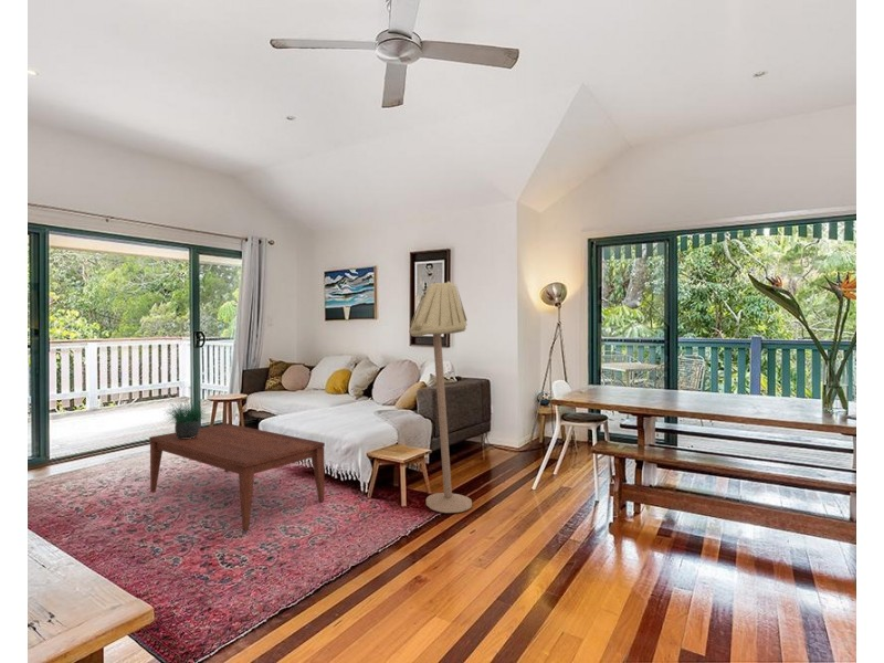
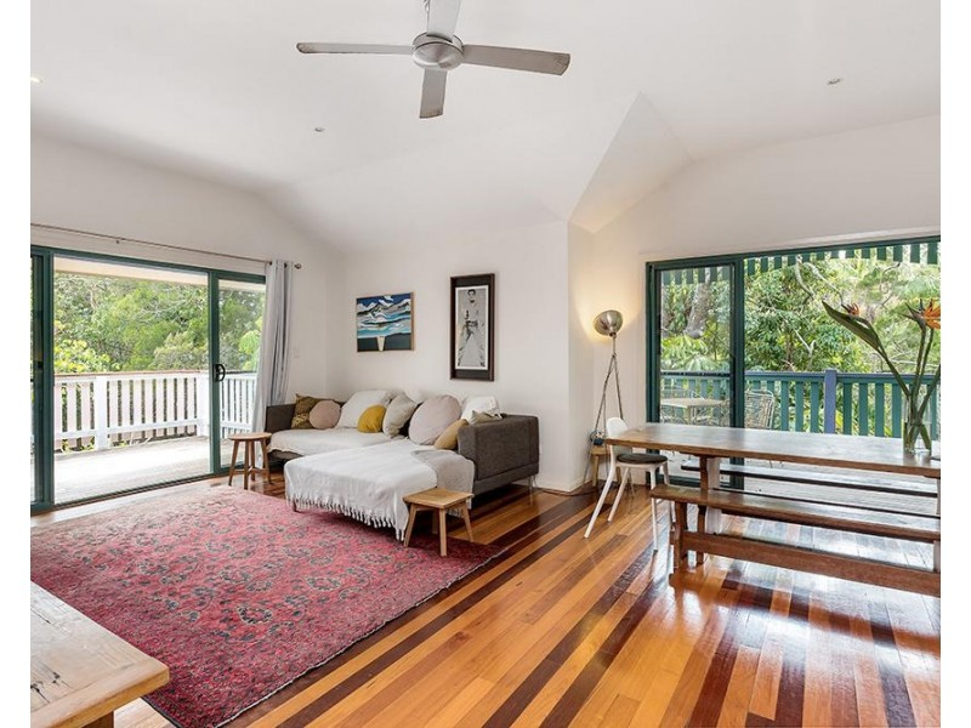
- coffee table [148,422,326,533]
- potted plant [161,392,212,439]
- floor lamp [408,281,473,514]
